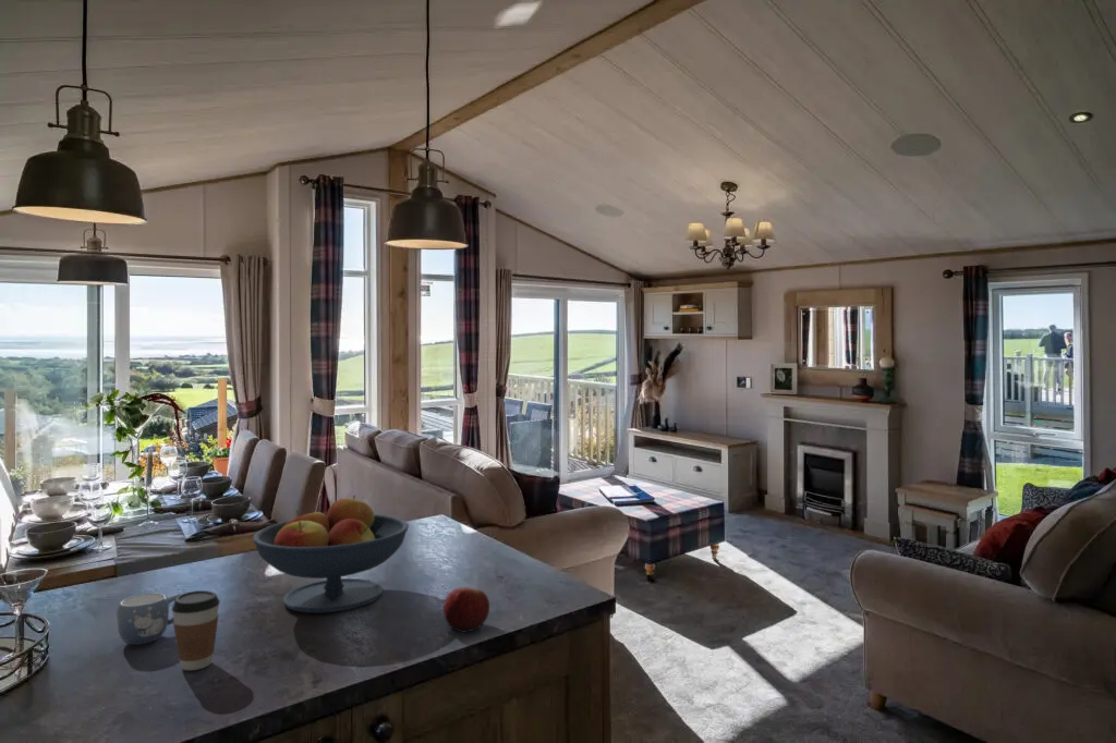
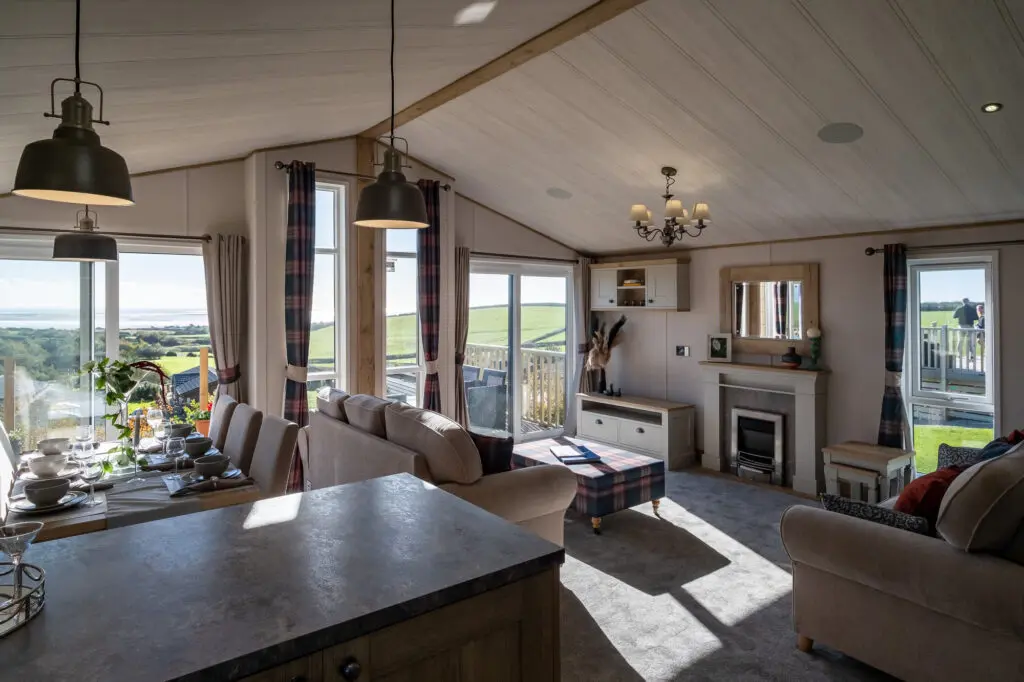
- fruit bowl [252,495,410,614]
- mug [116,592,182,646]
- apple [442,586,490,634]
- coffee cup [171,589,221,671]
